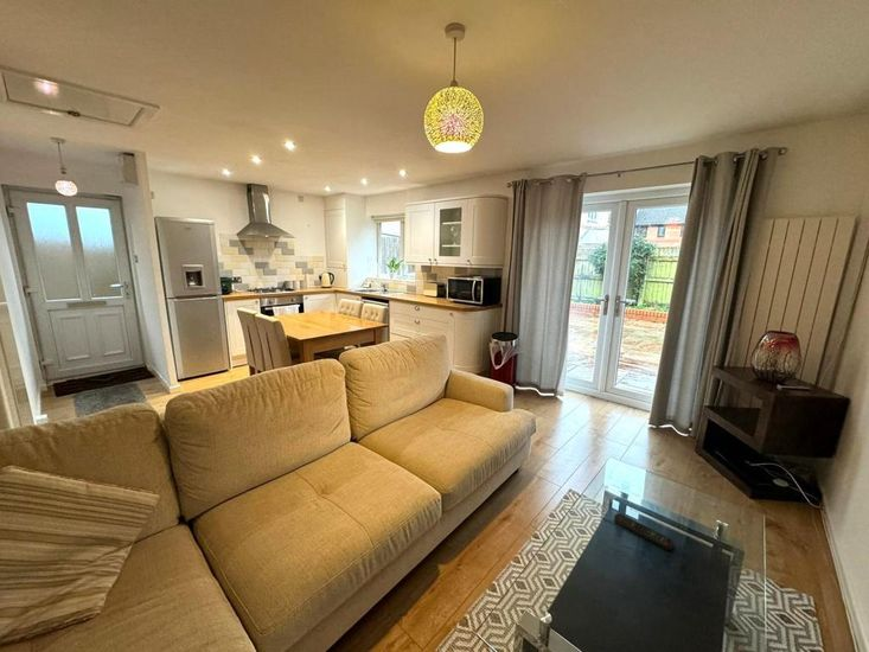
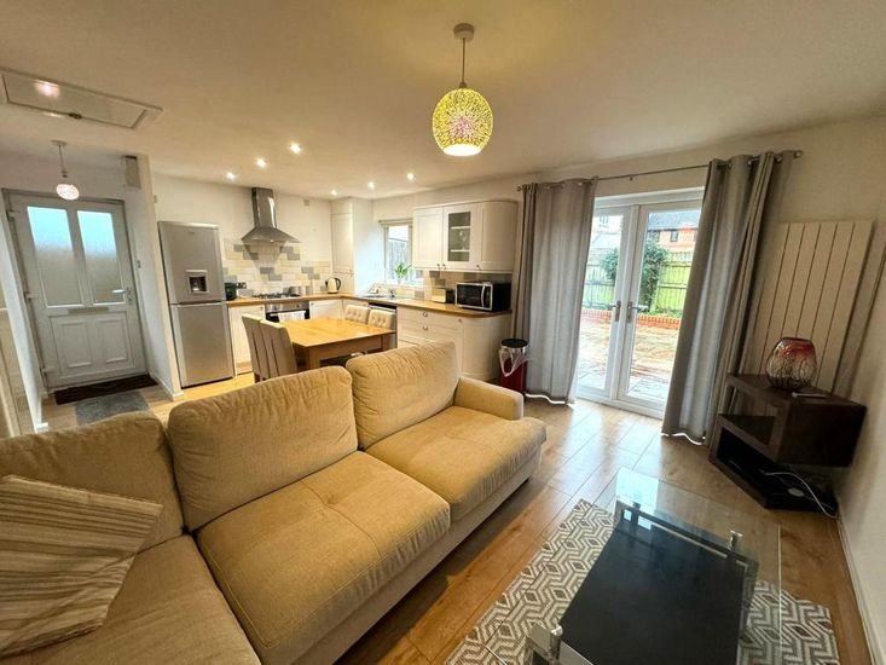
- remote control [613,512,675,551]
